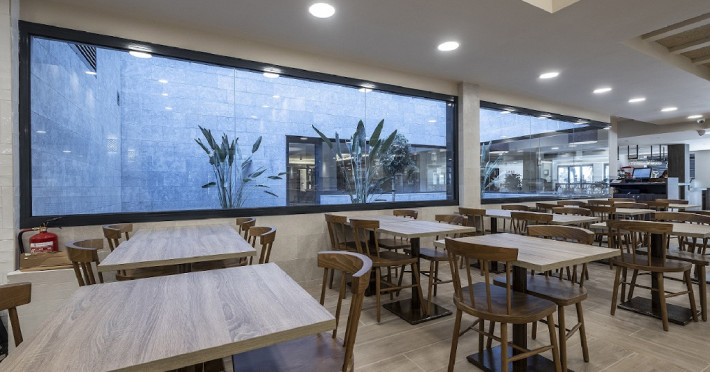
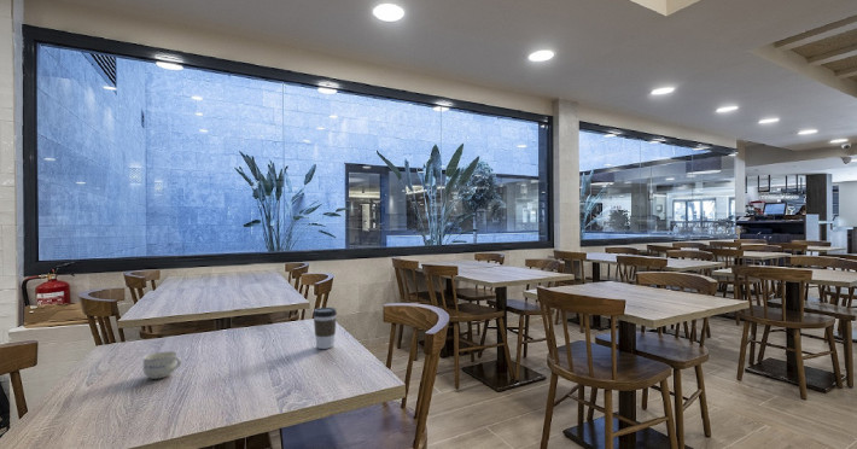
+ cup [141,350,182,380]
+ coffee cup [311,307,338,350]
